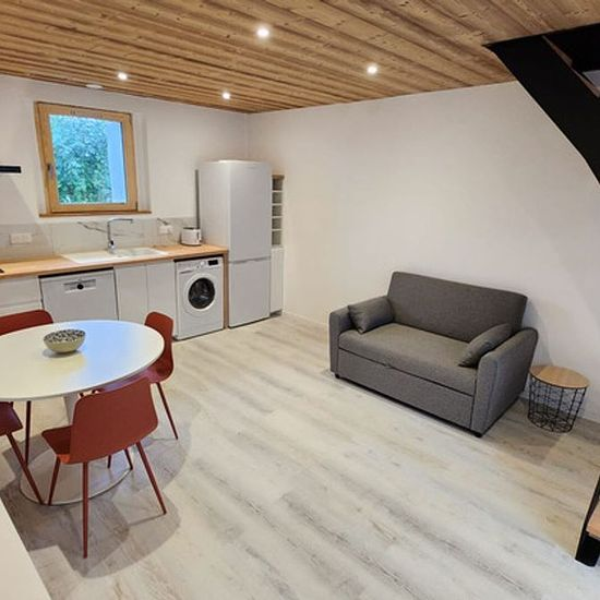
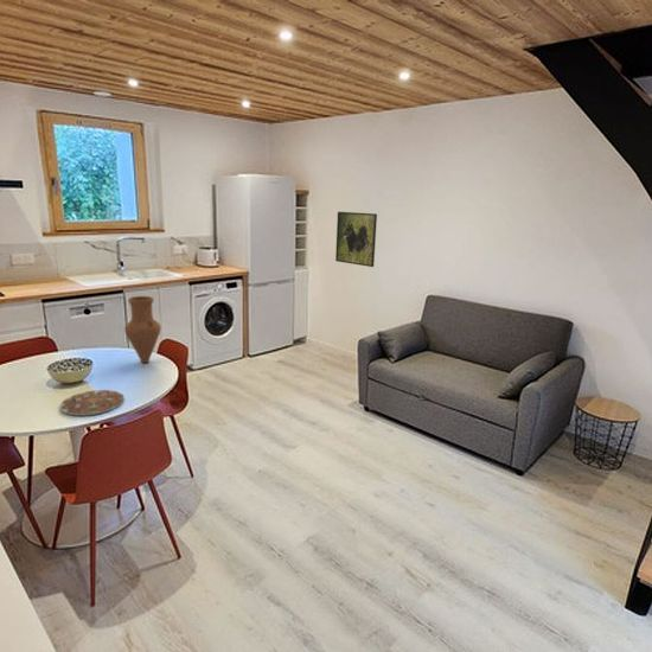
+ vase [123,295,162,364]
+ plate [59,389,126,416]
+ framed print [334,211,378,268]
